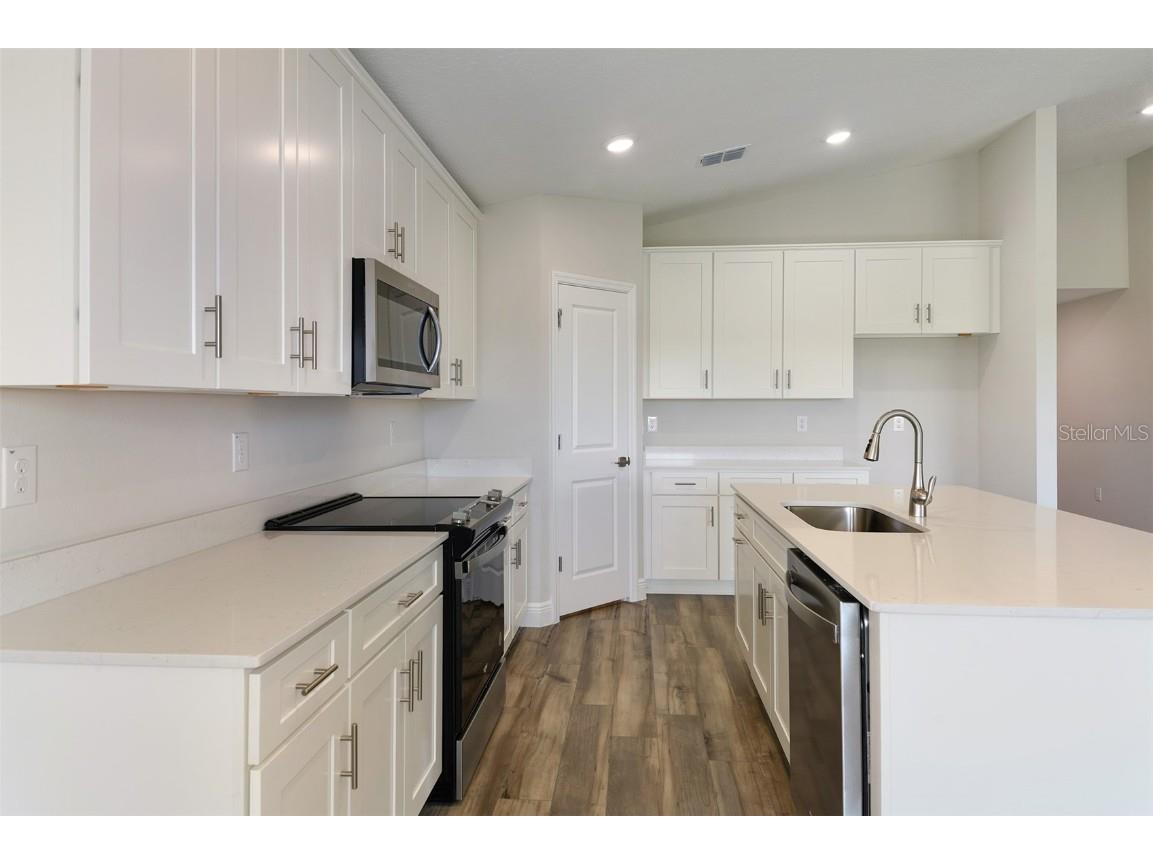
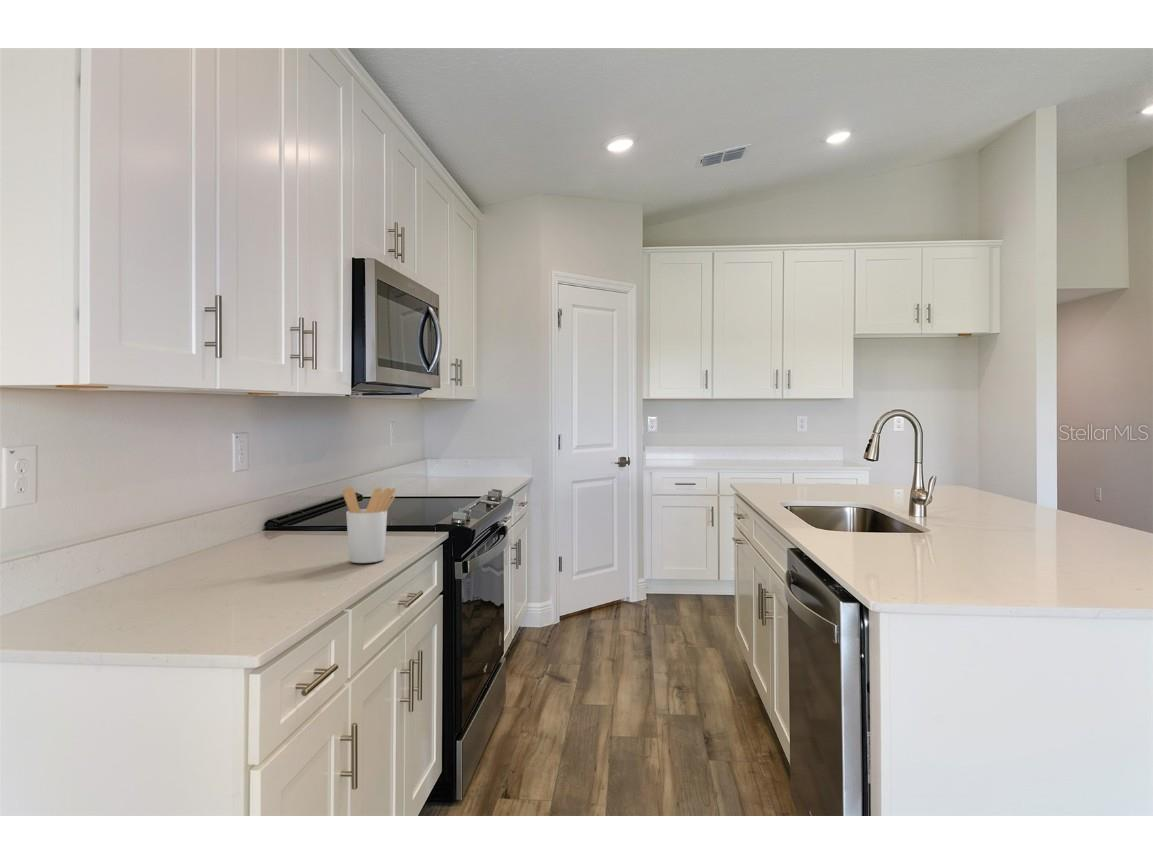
+ utensil holder [342,486,397,564]
